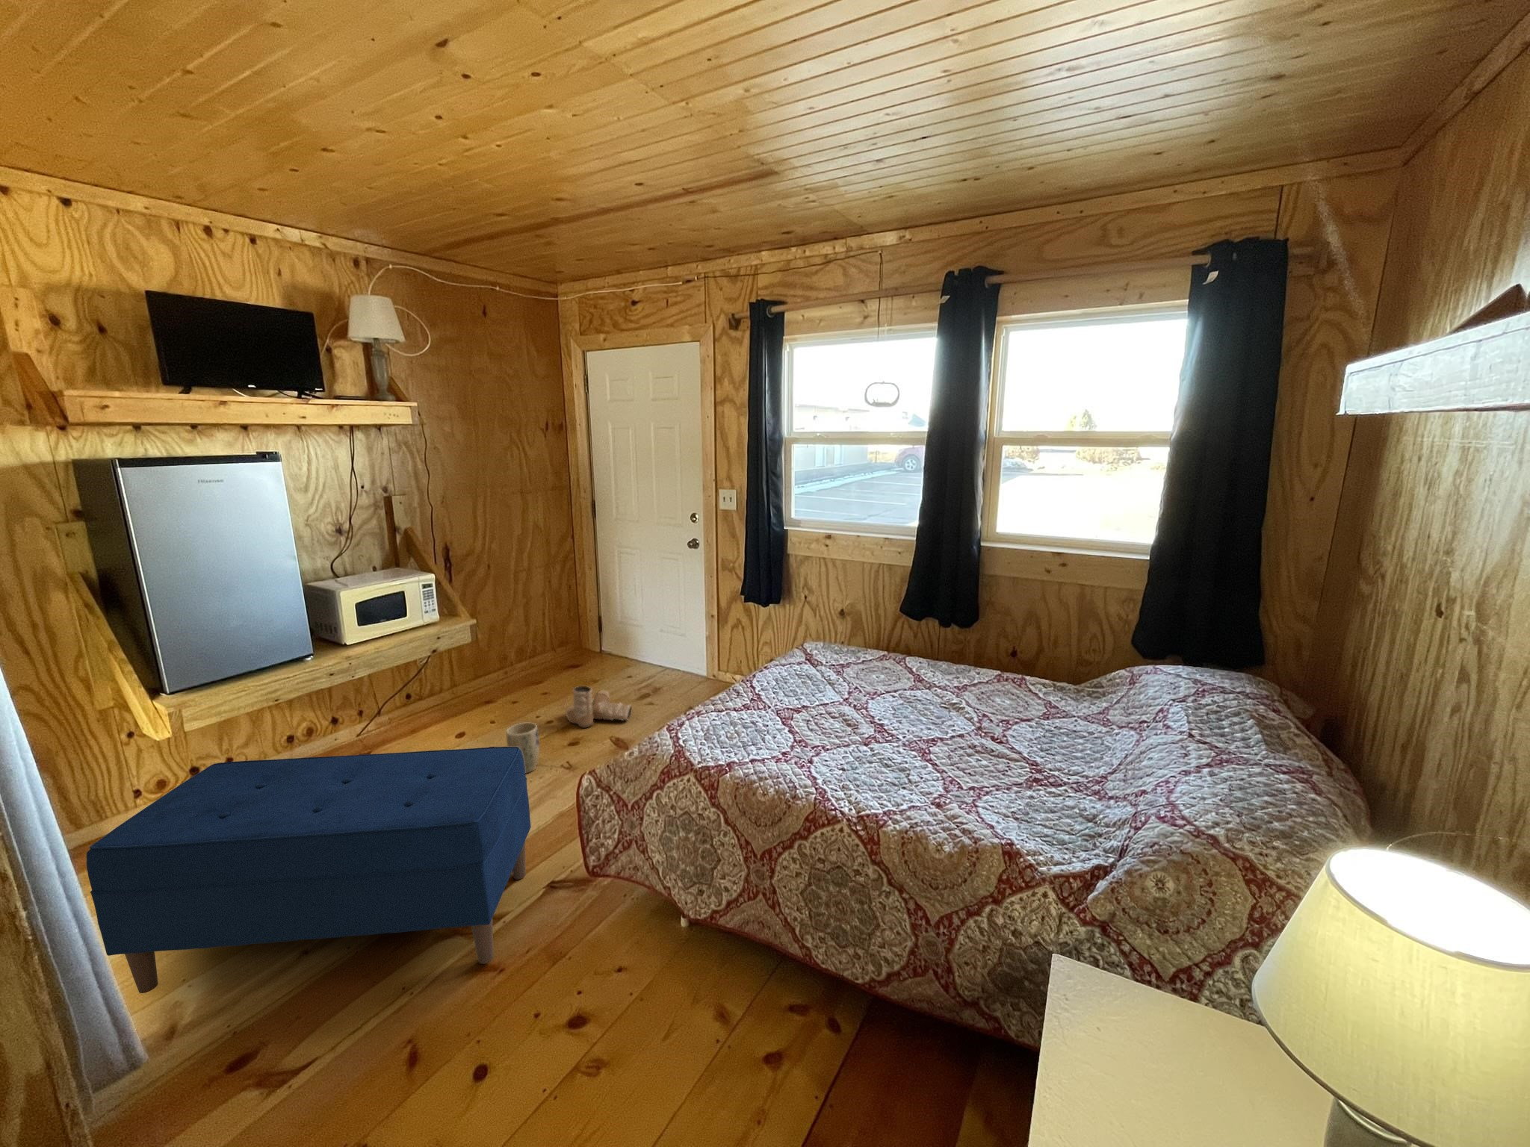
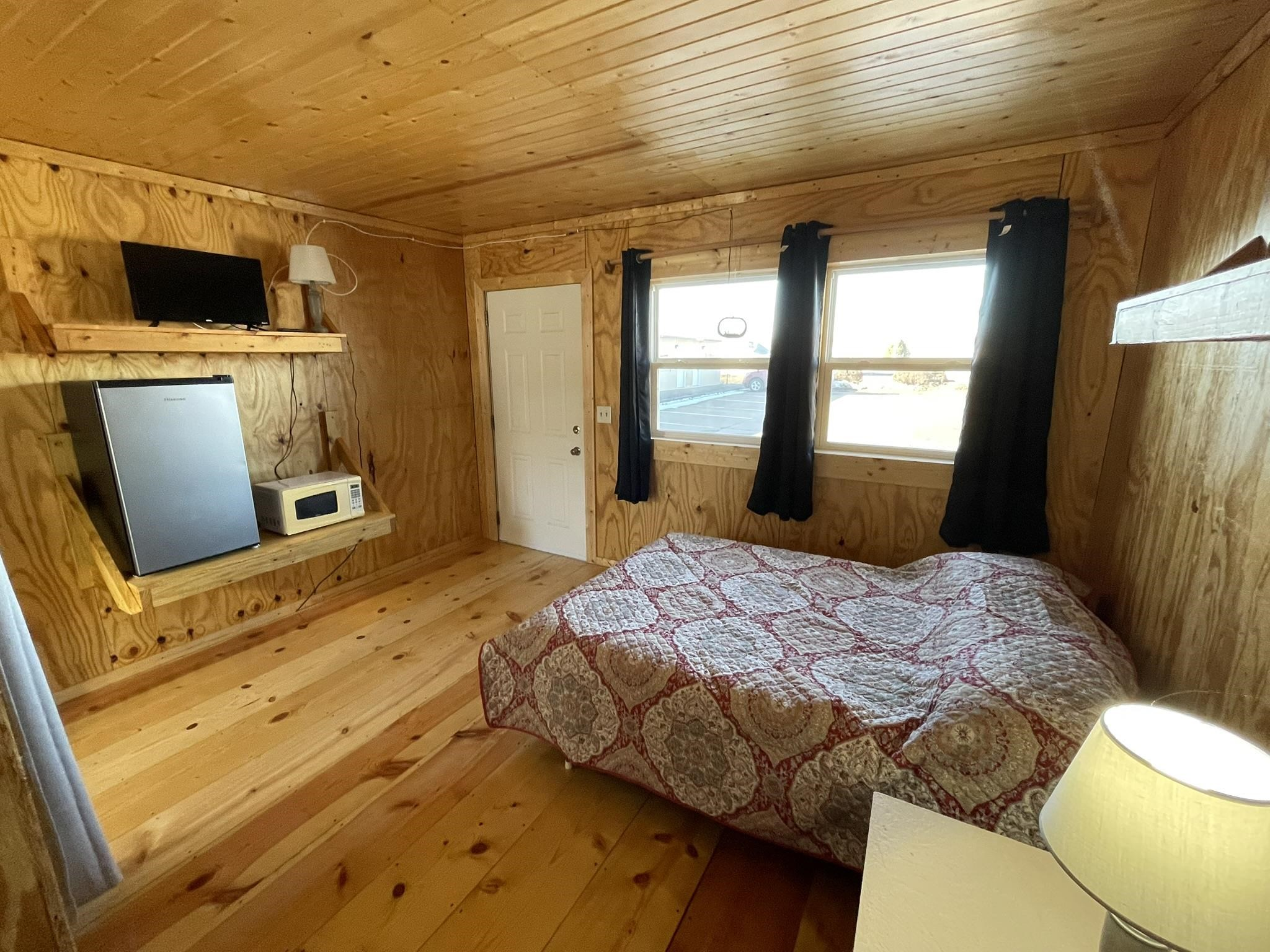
- plant pot [506,722,540,775]
- bench [86,746,532,994]
- boots [565,686,632,729]
